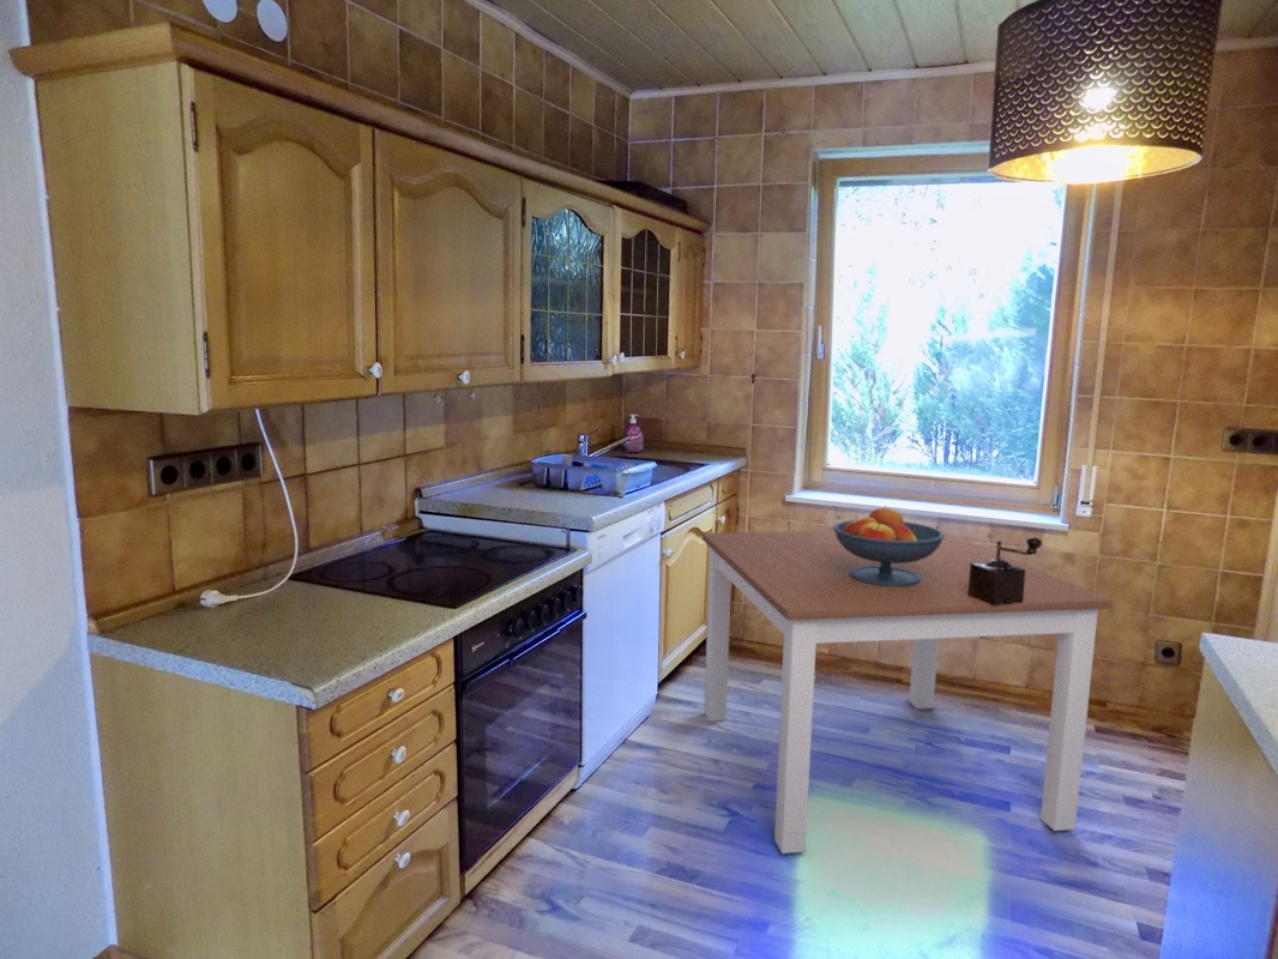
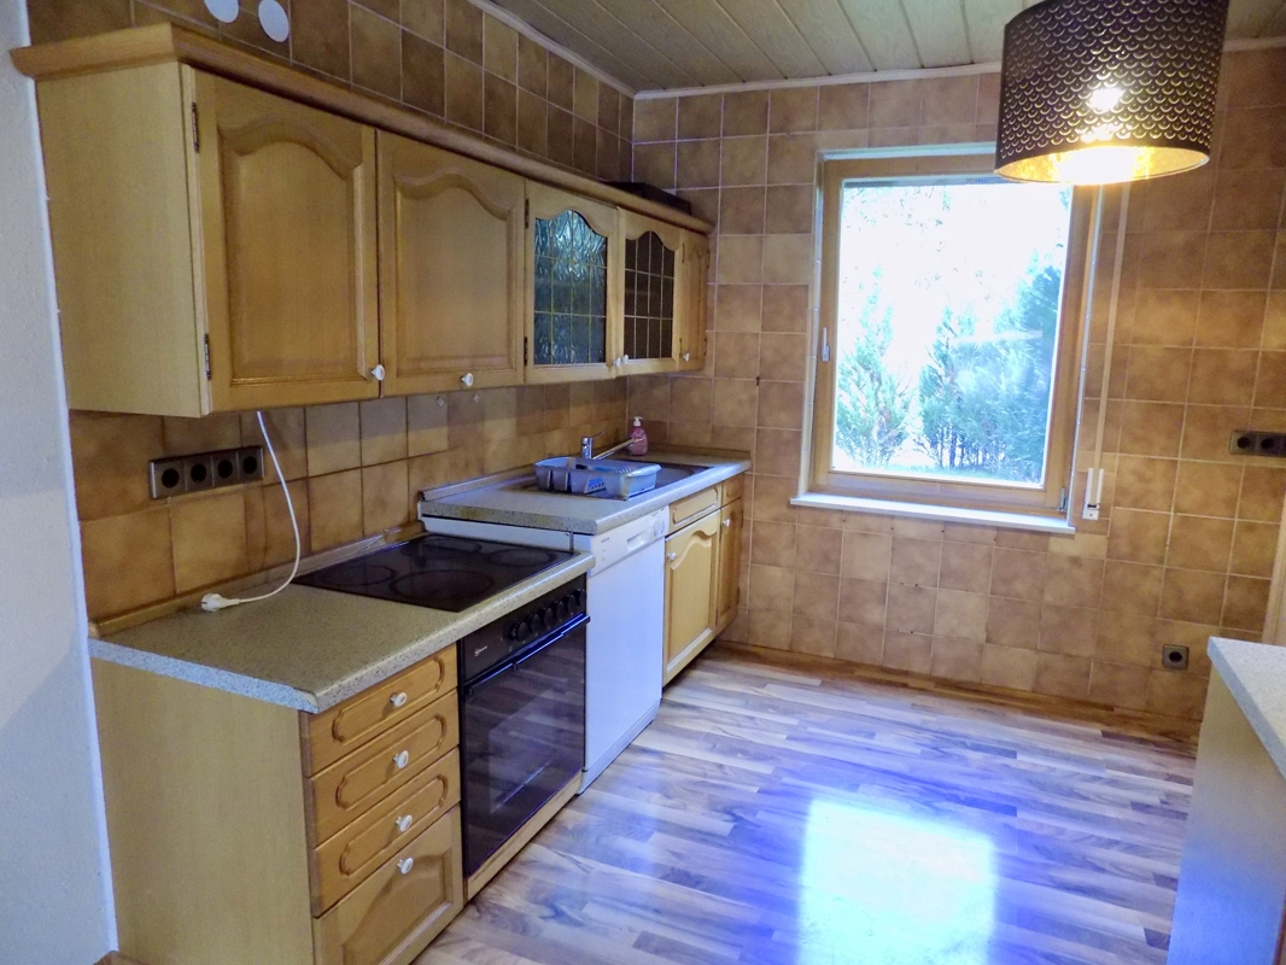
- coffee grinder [967,536,1043,605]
- fruit bowl [832,505,945,586]
- dining table [700,527,1114,855]
